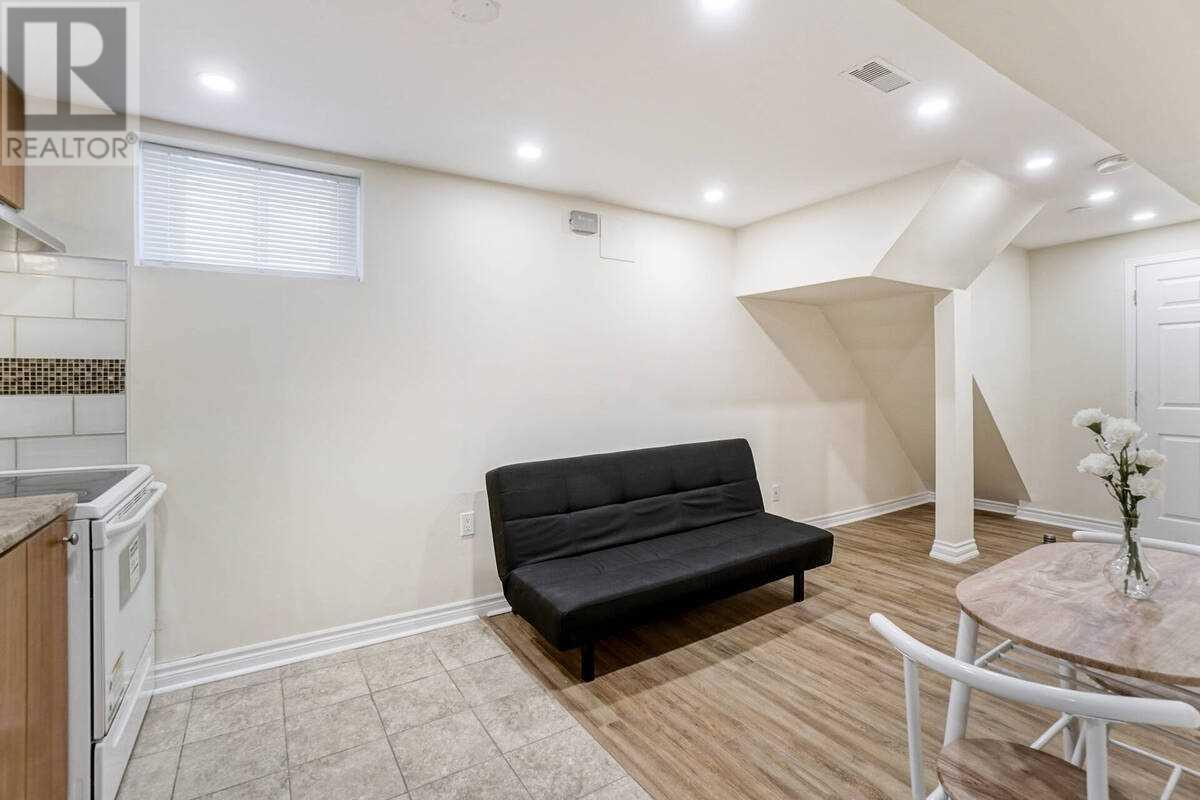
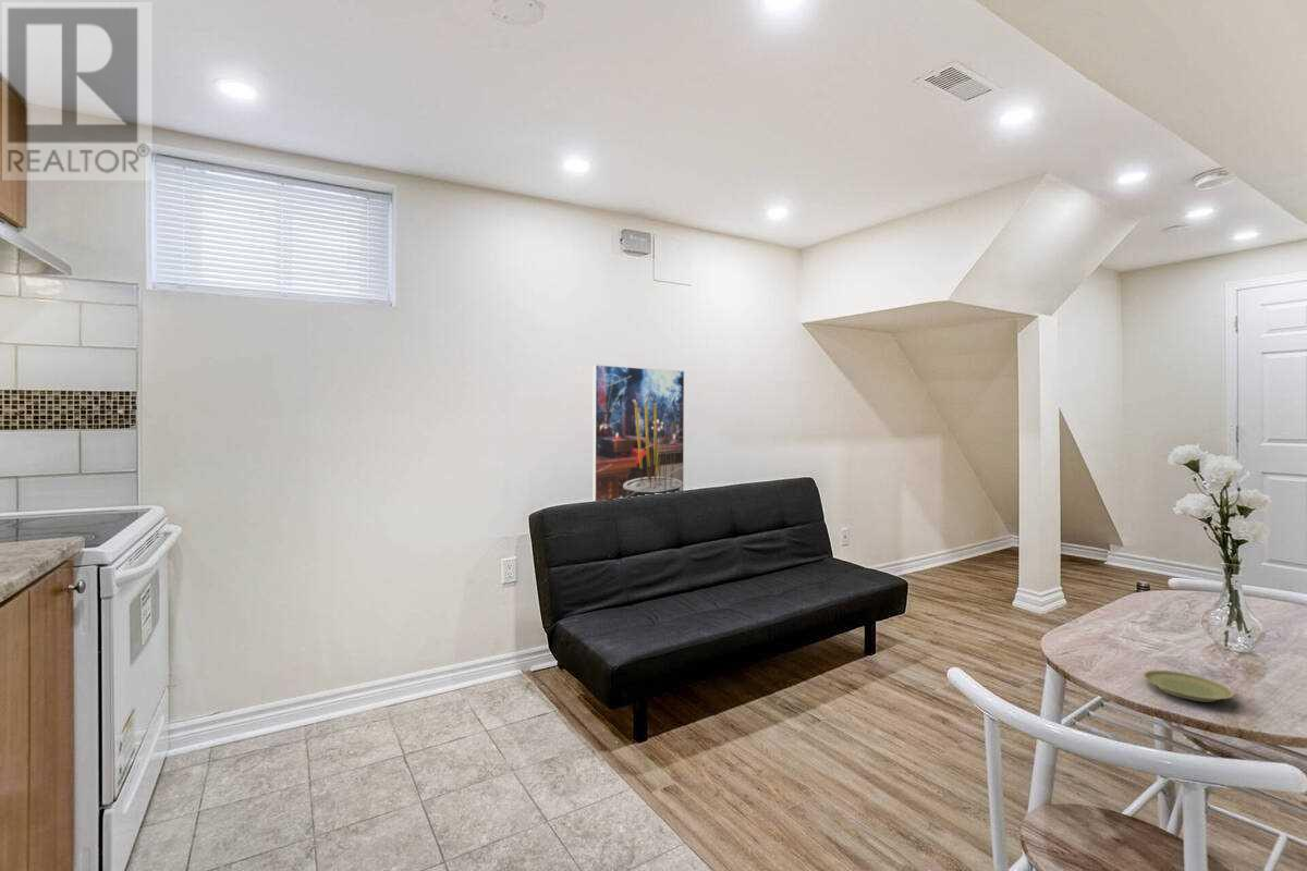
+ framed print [591,364,685,502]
+ plate [1143,670,1235,702]
